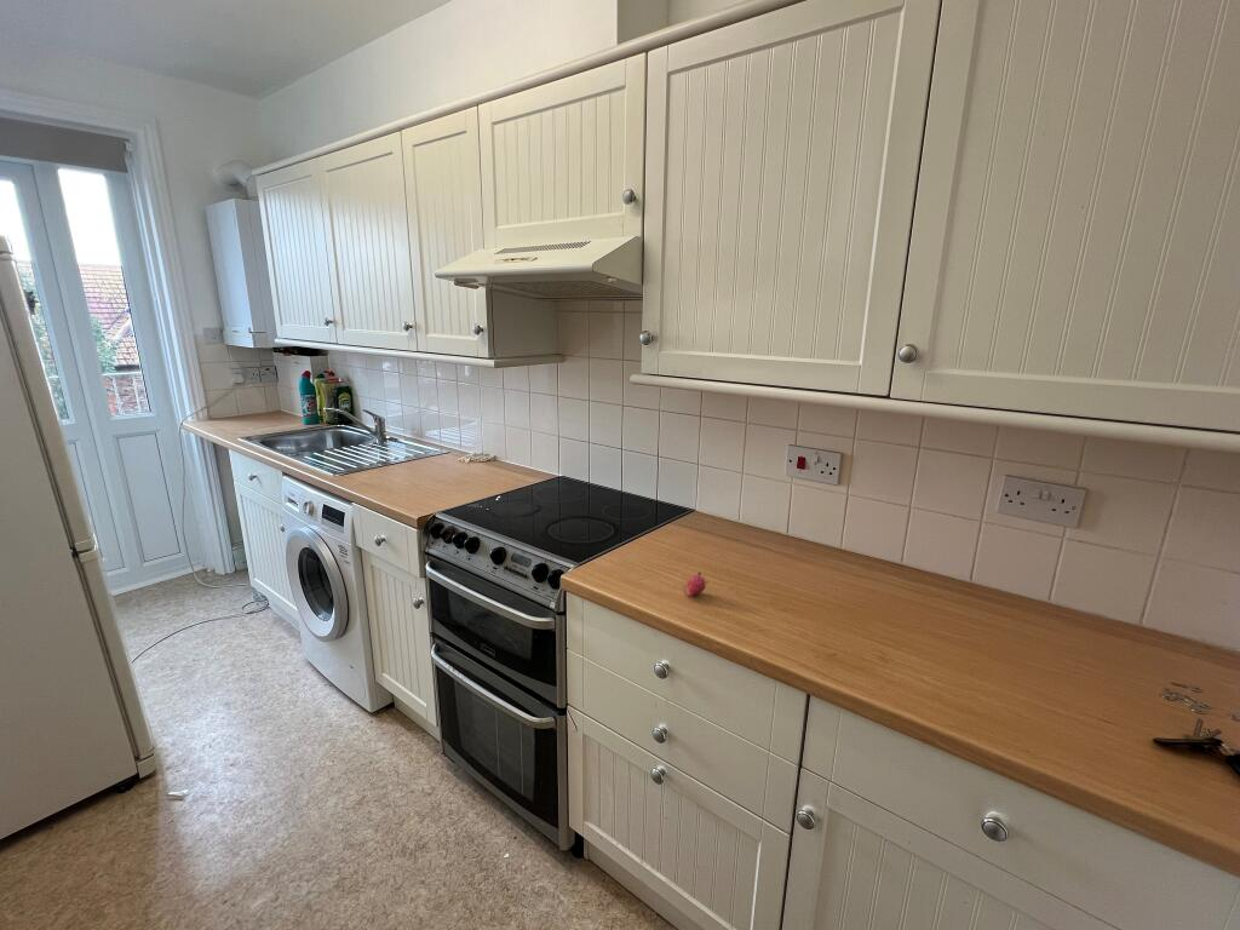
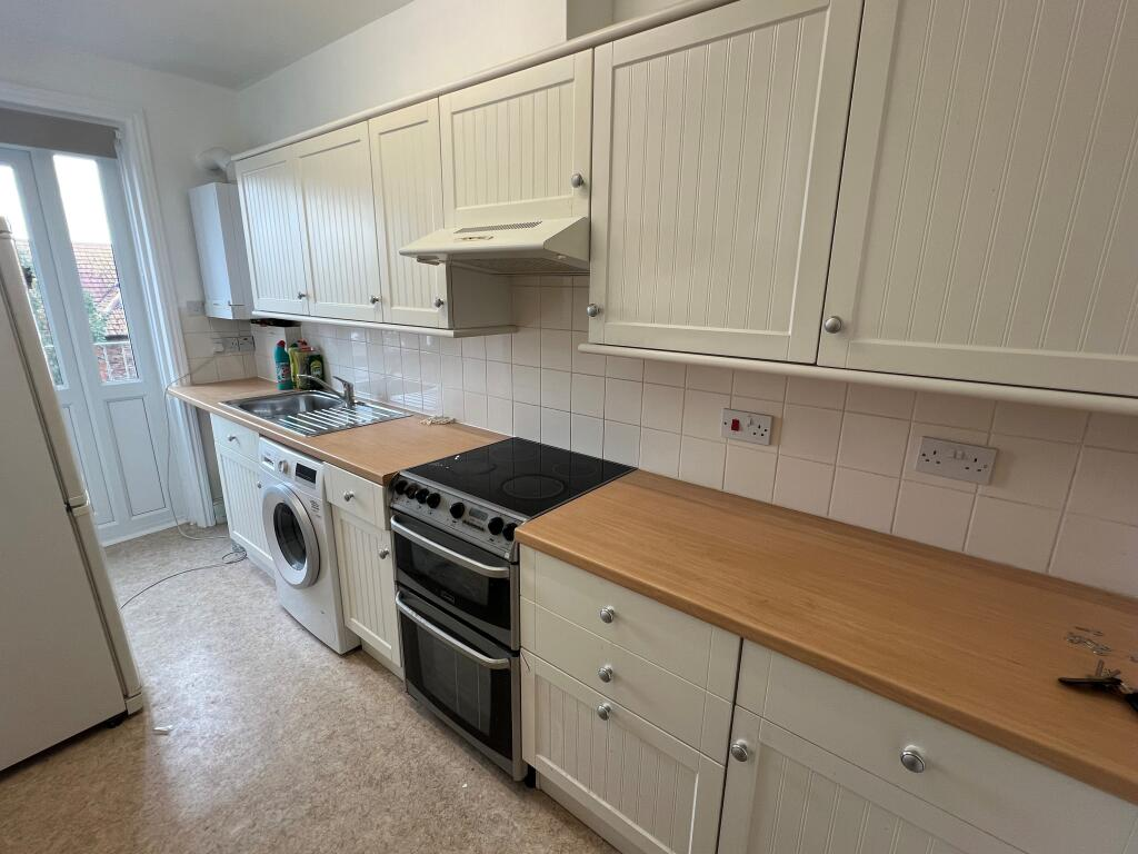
- fruit [685,570,710,598]
